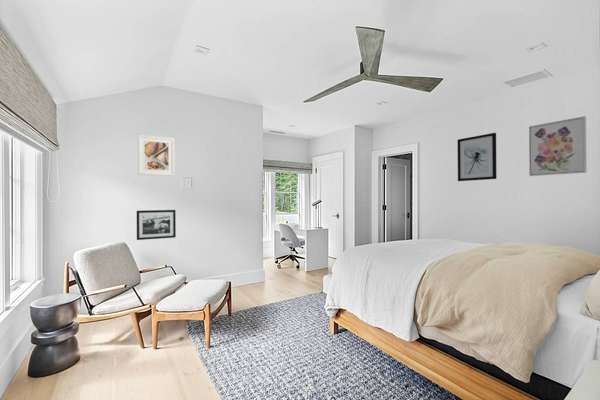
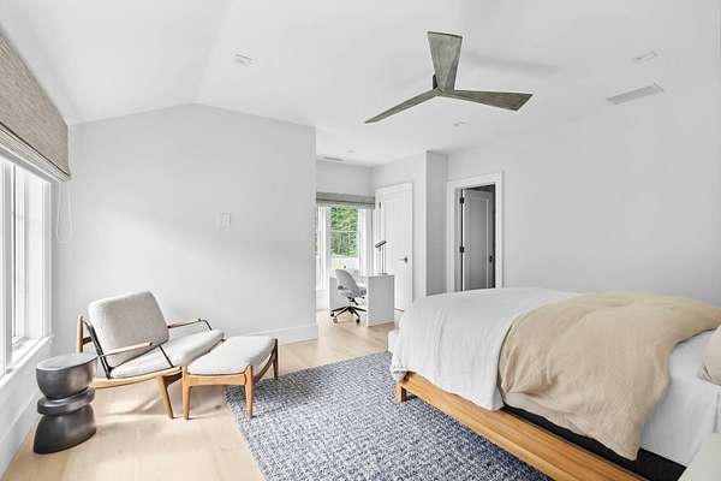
- wall art [528,115,587,177]
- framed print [137,134,175,177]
- picture frame [136,209,177,241]
- wall art [457,132,498,182]
